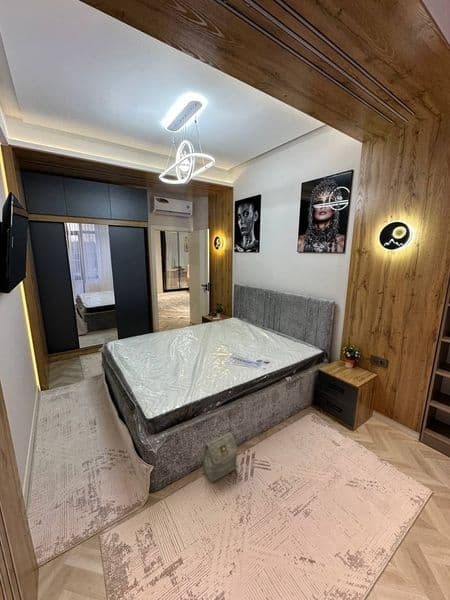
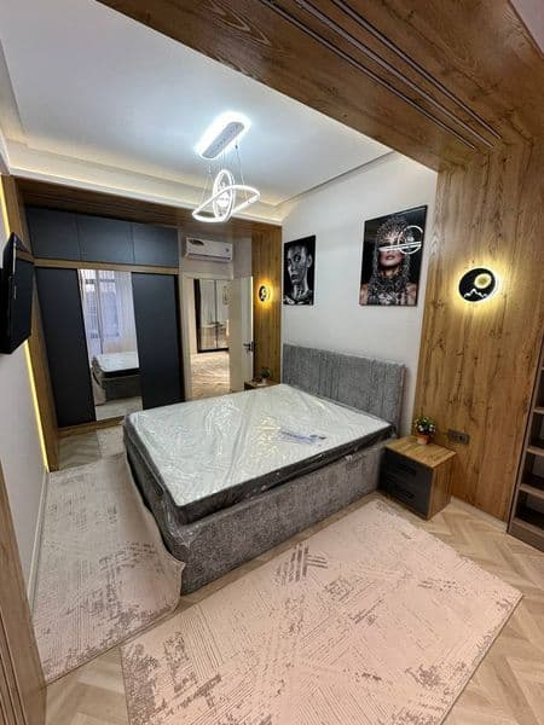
- bag [202,431,238,484]
